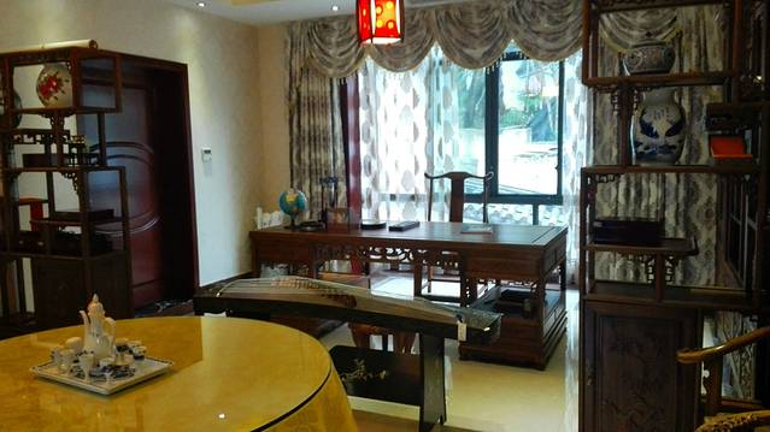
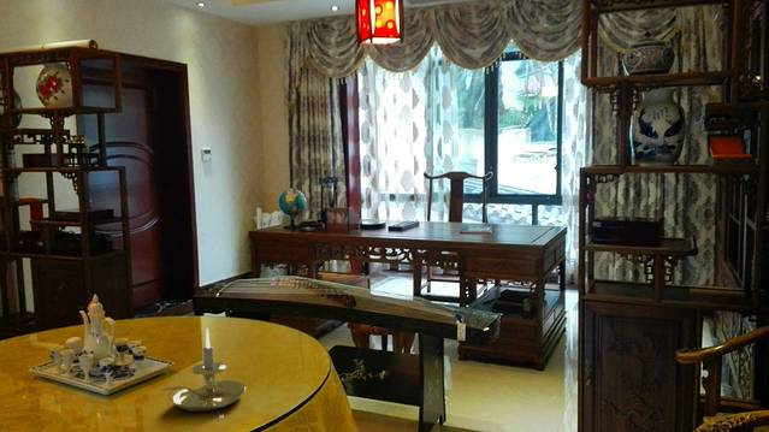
+ candle holder [160,327,247,413]
